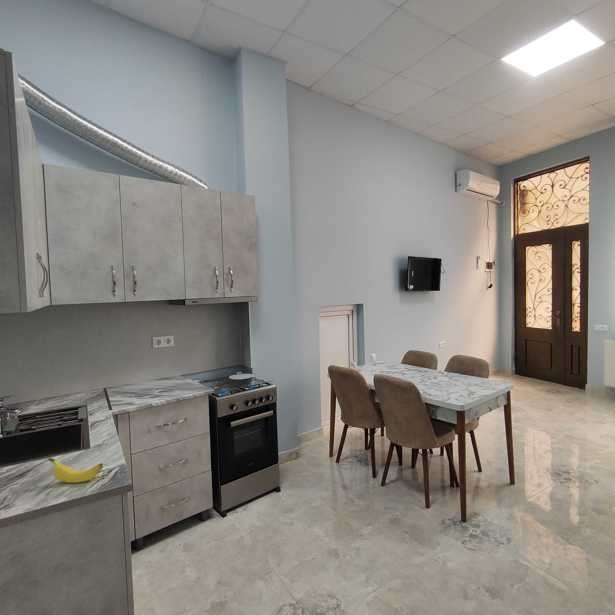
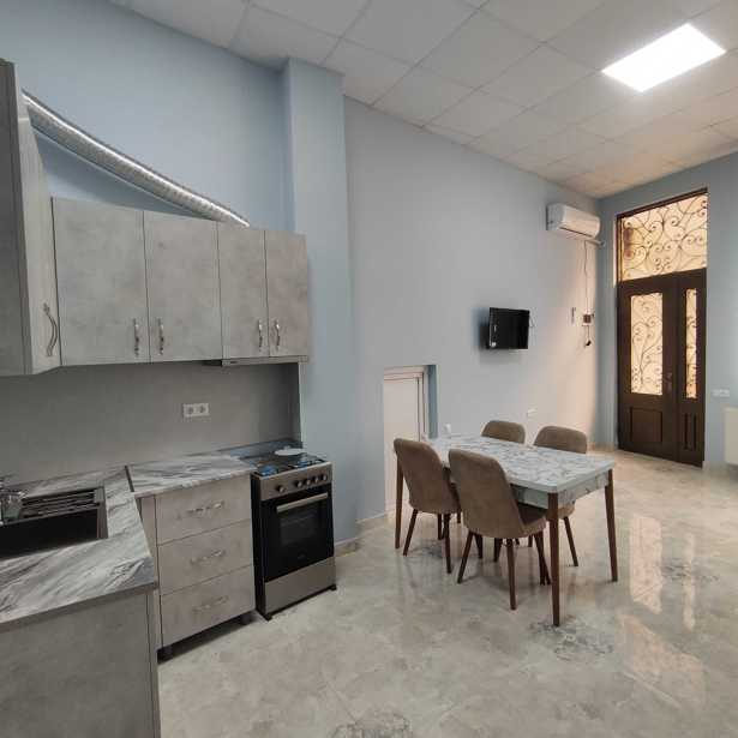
- banana [47,457,104,484]
